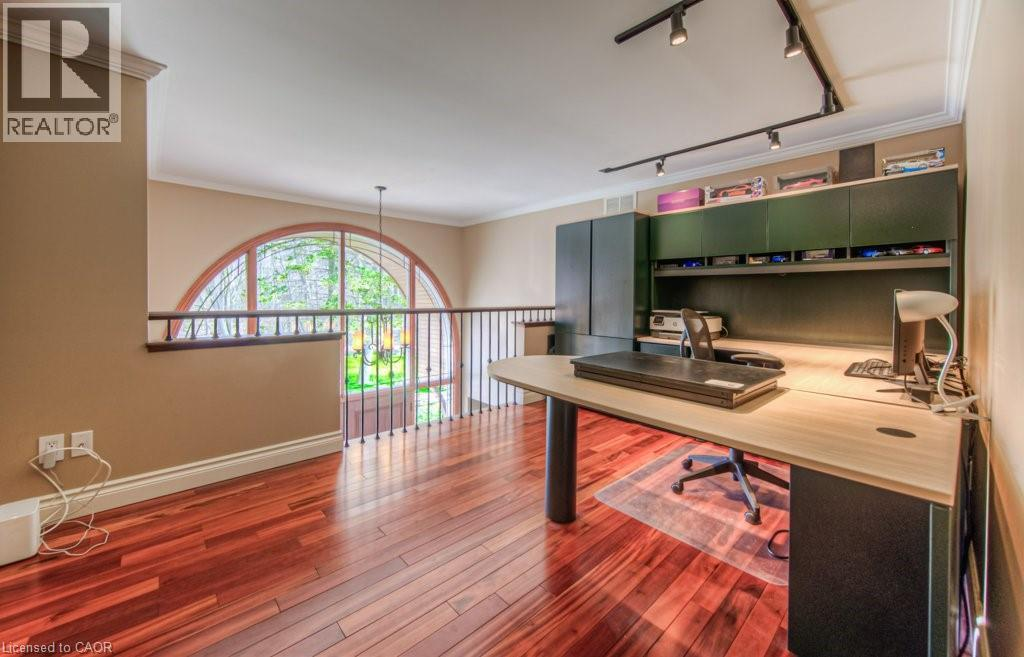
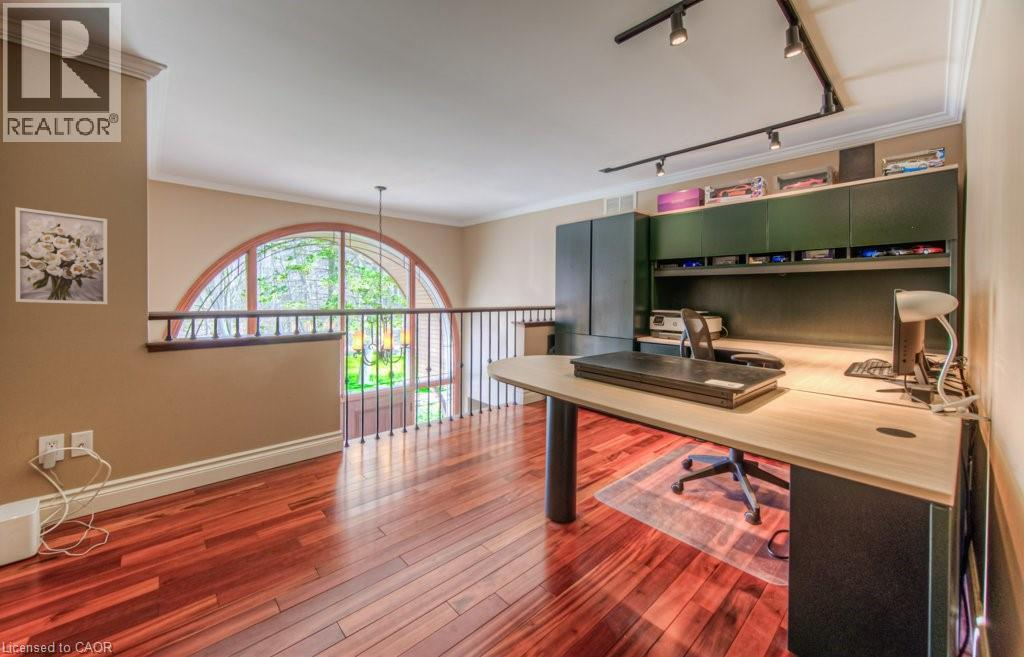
+ wall art [14,206,108,305]
